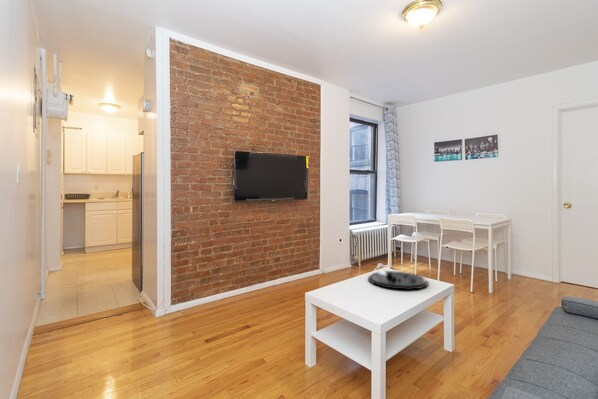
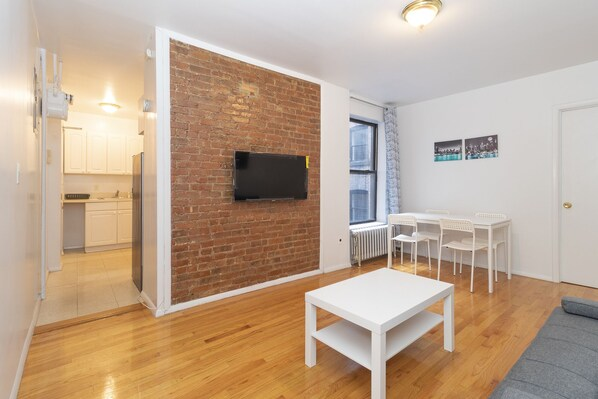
- decorative tray [367,262,430,291]
